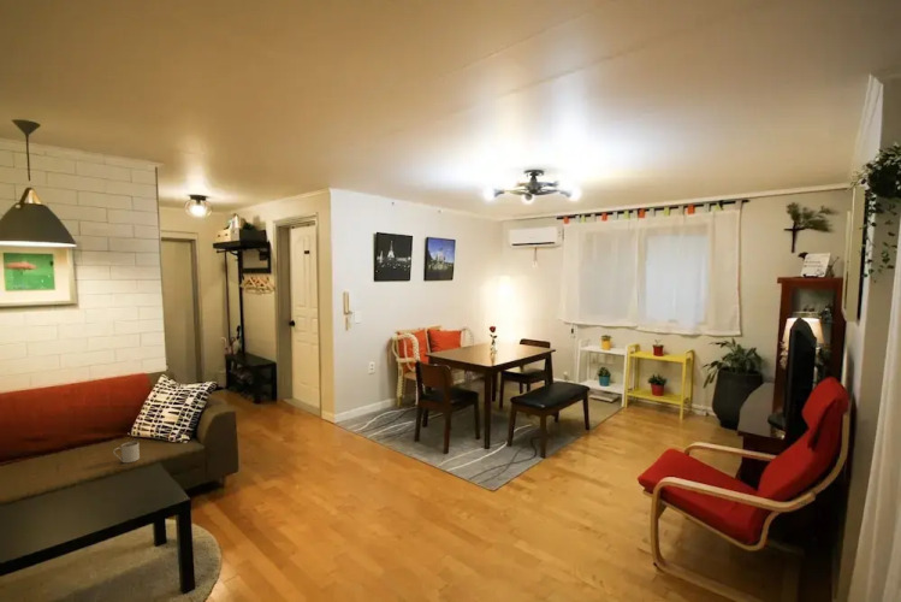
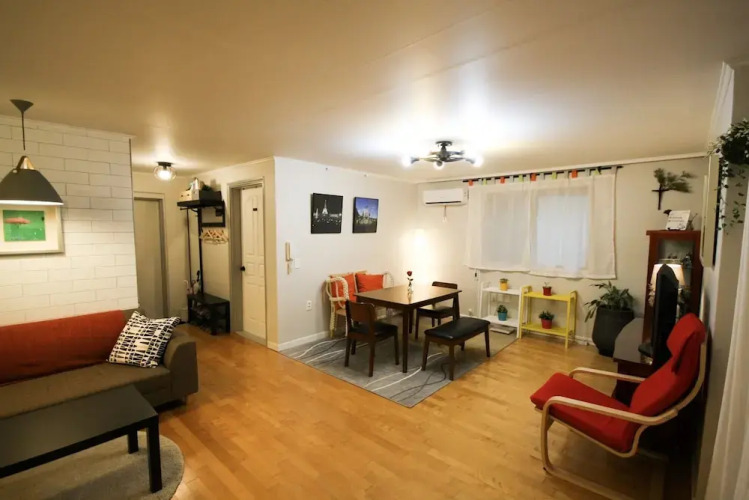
- mug [112,441,141,464]
